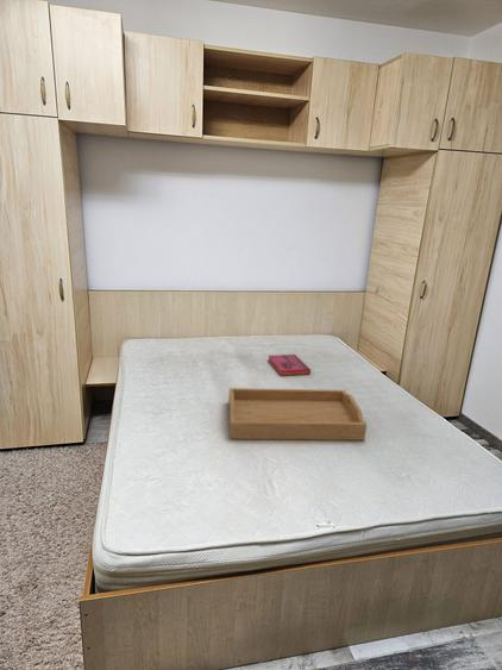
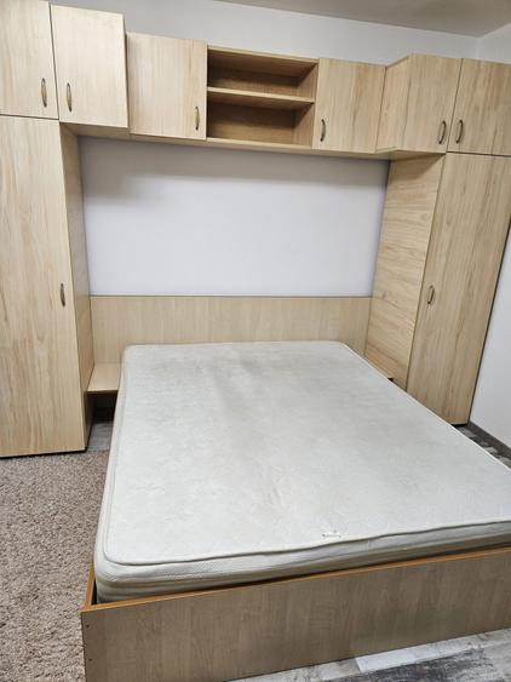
- serving tray [227,387,368,442]
- hardback book [268,353,312,377]
